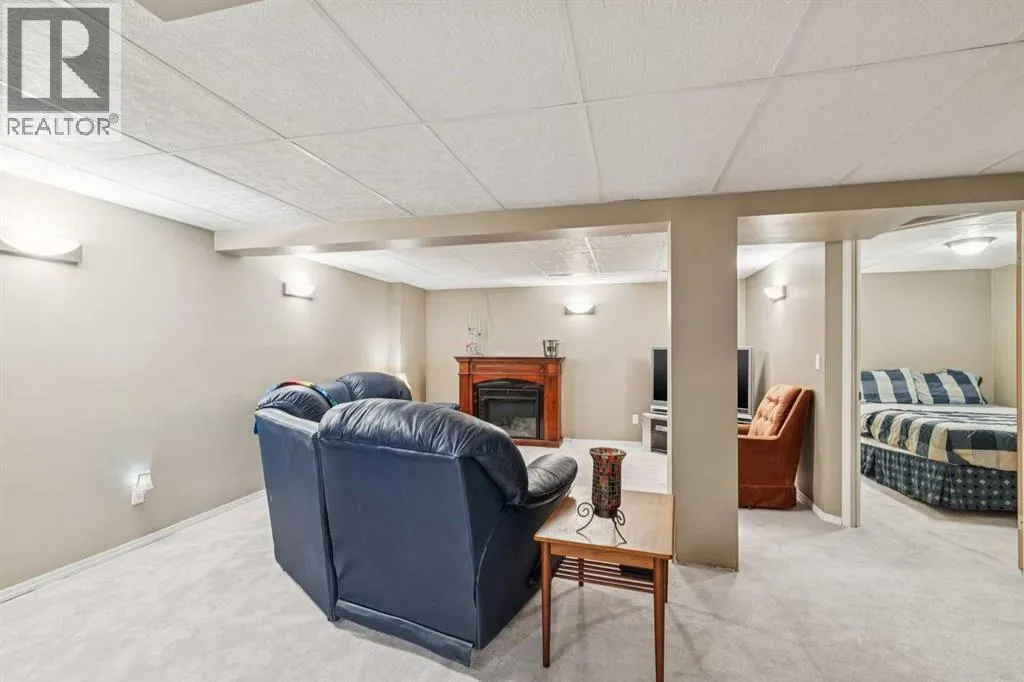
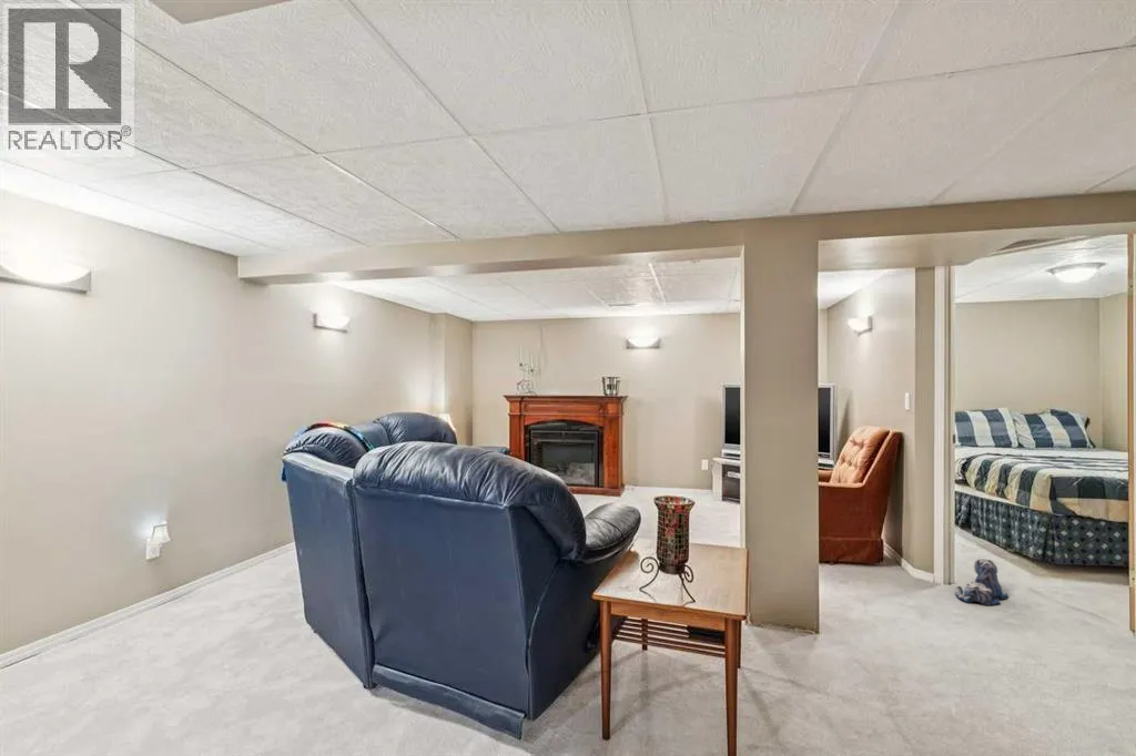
+ plush toy [954,558,1008,607]
